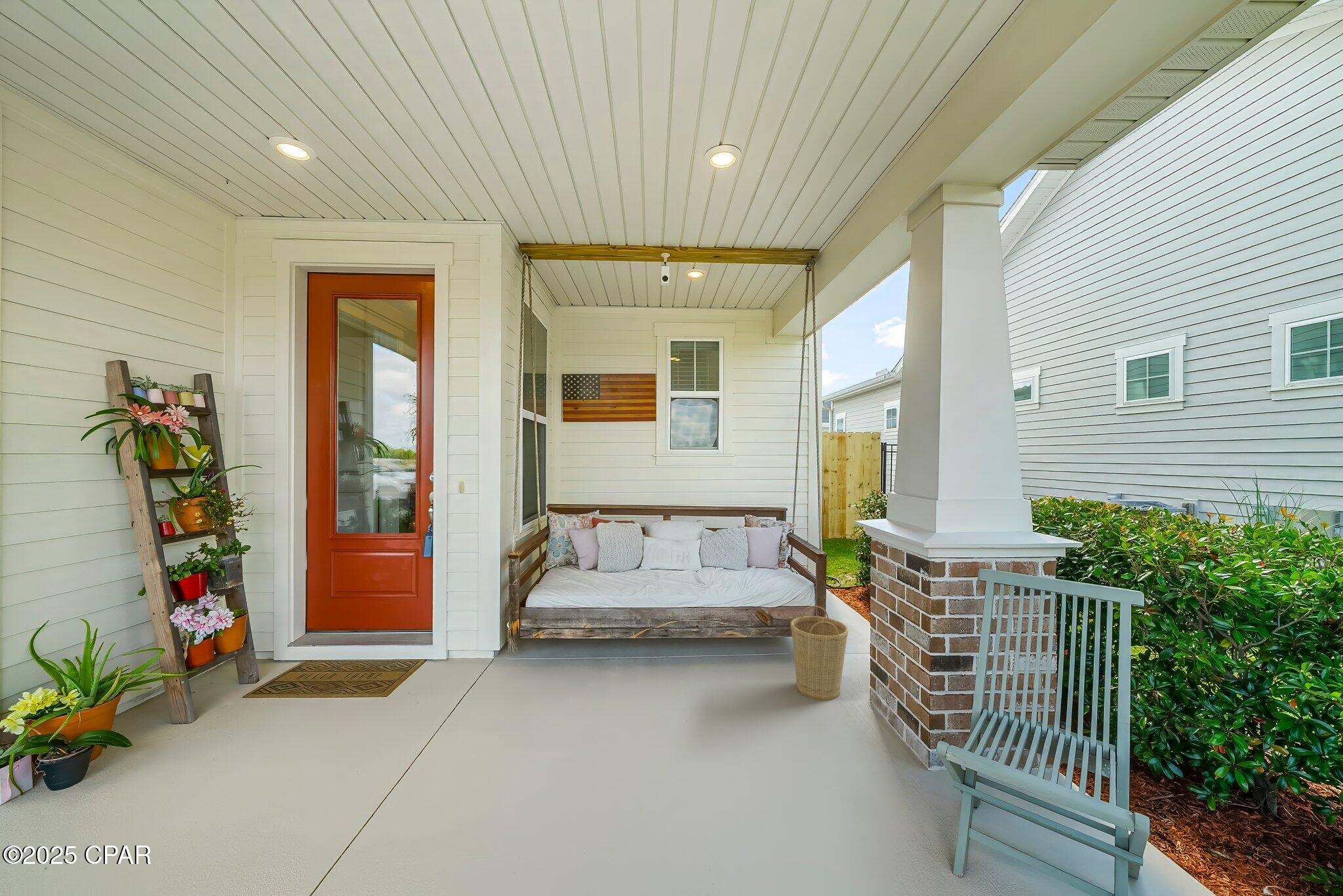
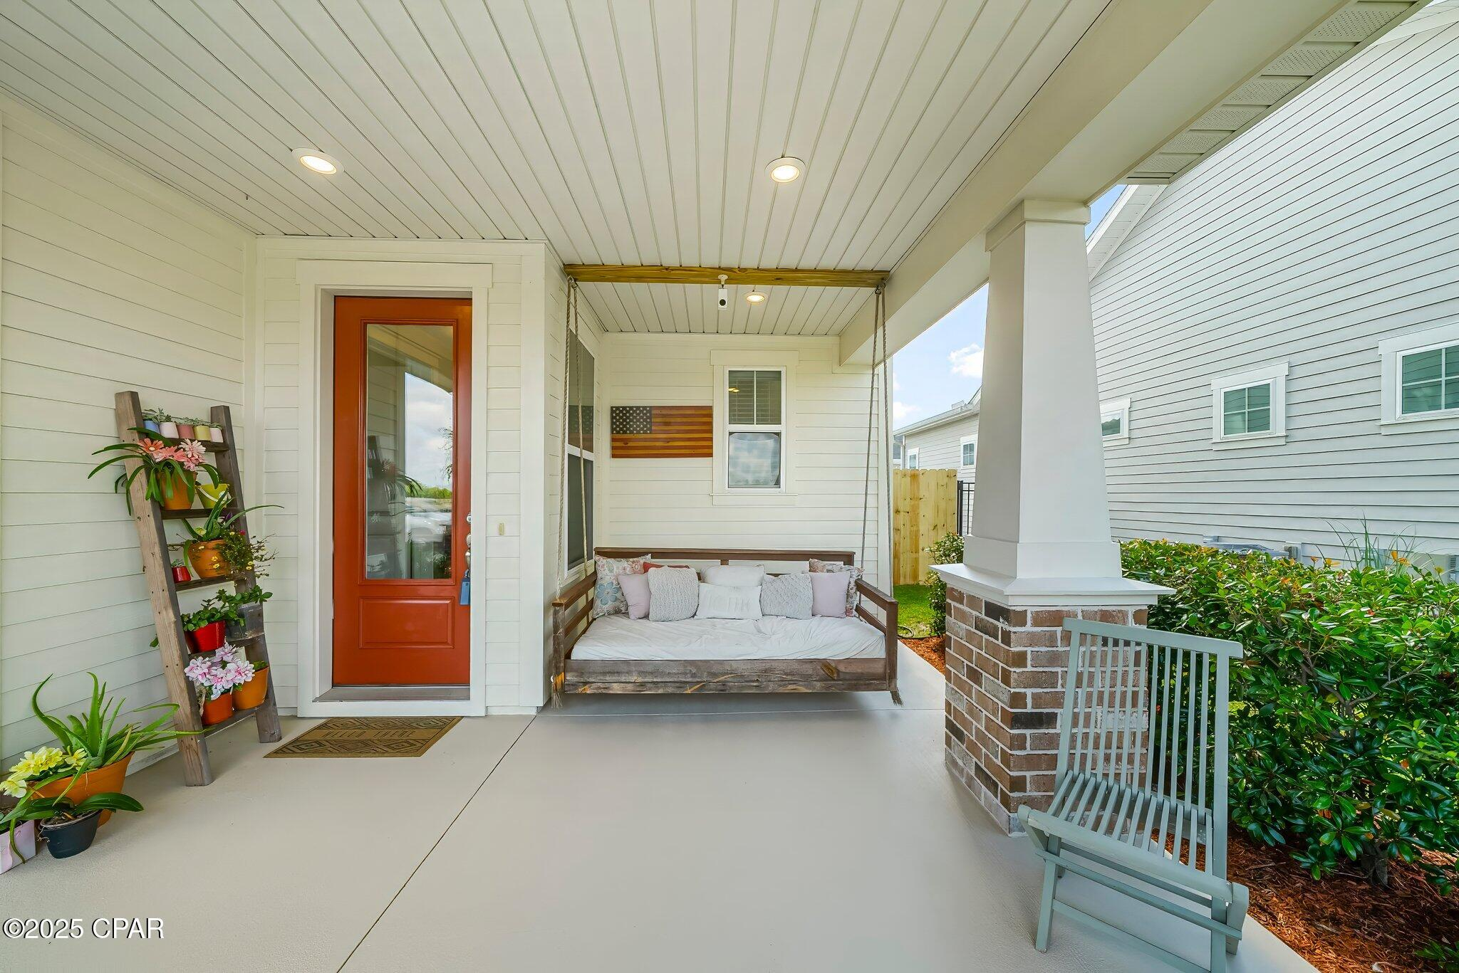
- basket [790,605,849,701]
